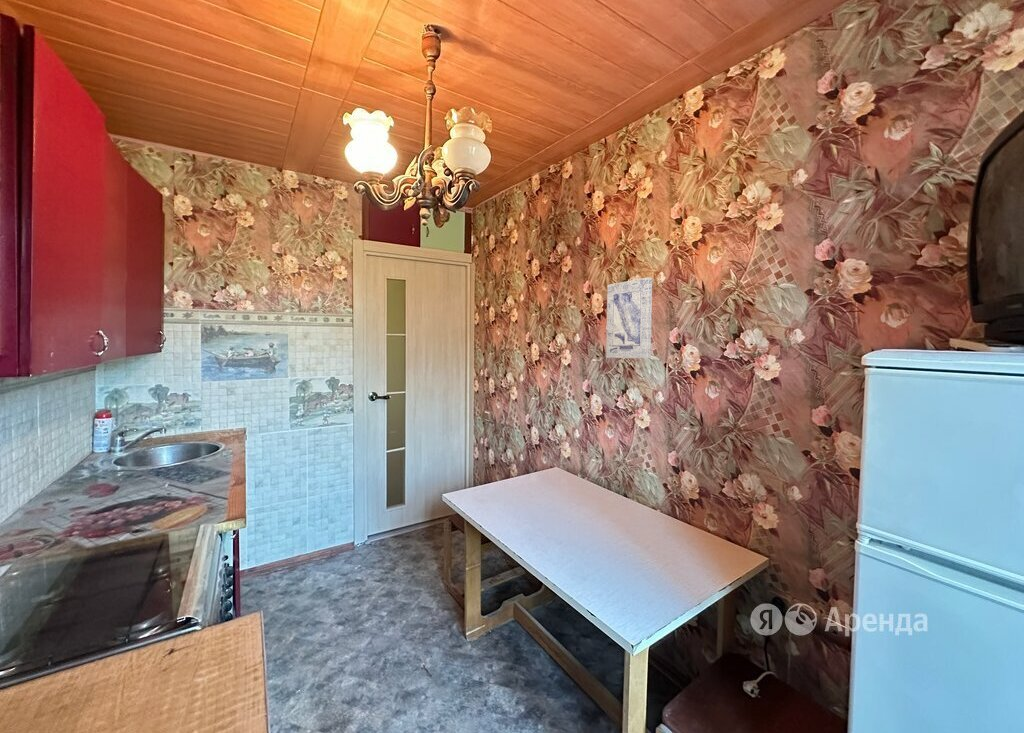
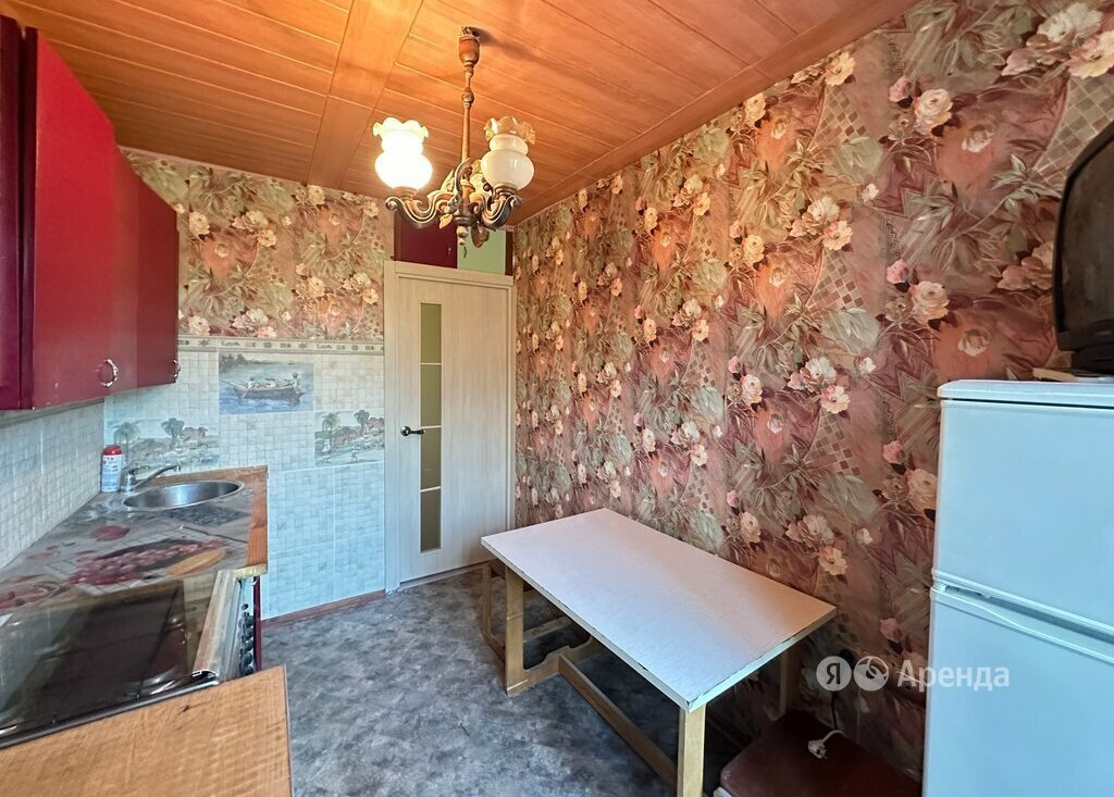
- wall art [605,276,653,359]
